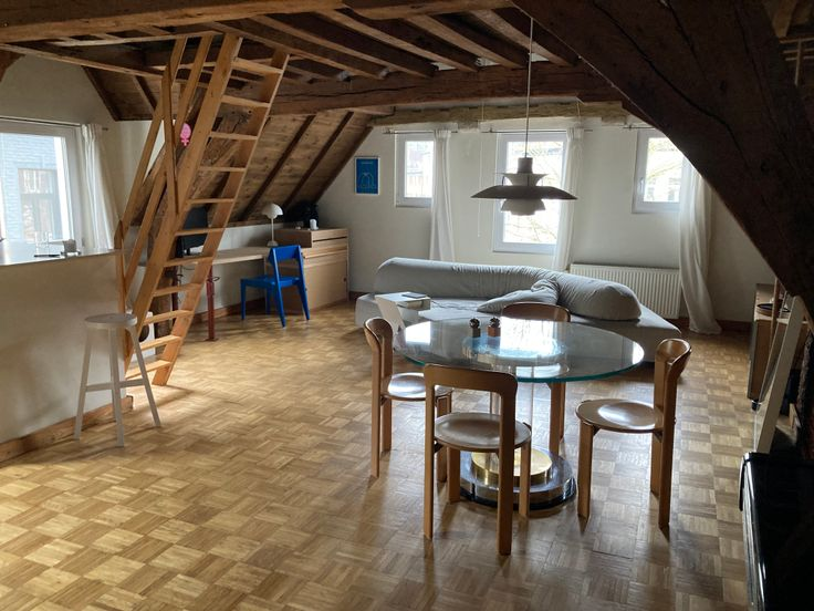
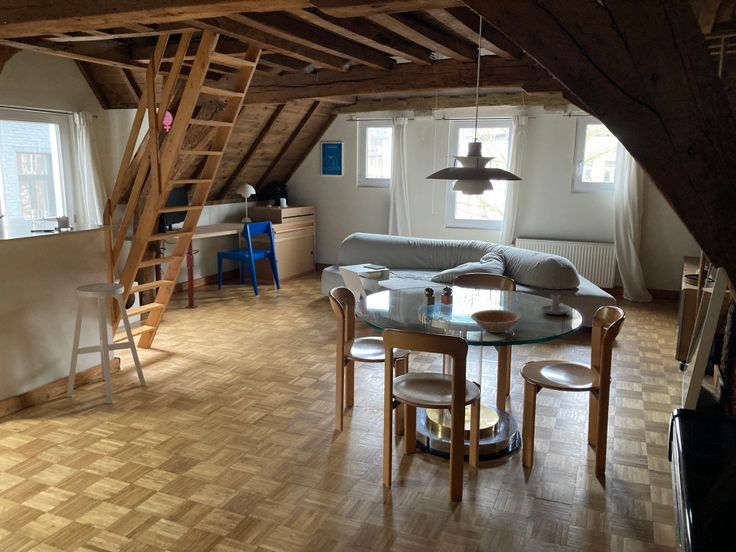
+ candle holder [540,294,571,315]
+ bowl [470,309,523,334]
